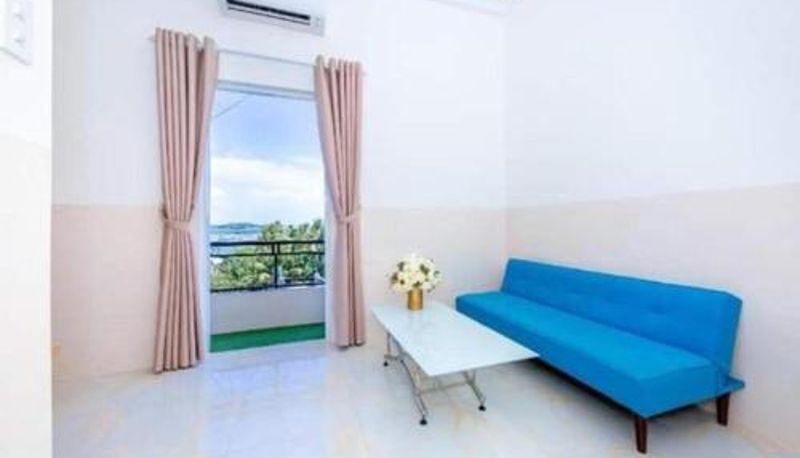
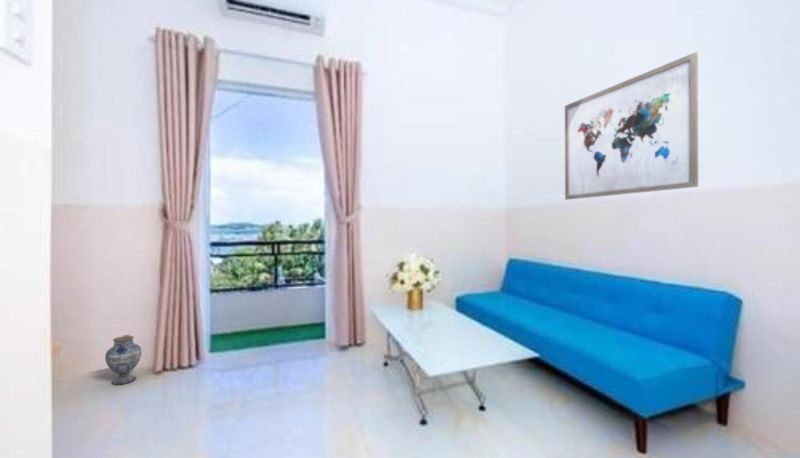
+ wall art [564,51,699,201]
+ ceramic jug [104,334,143,385]
